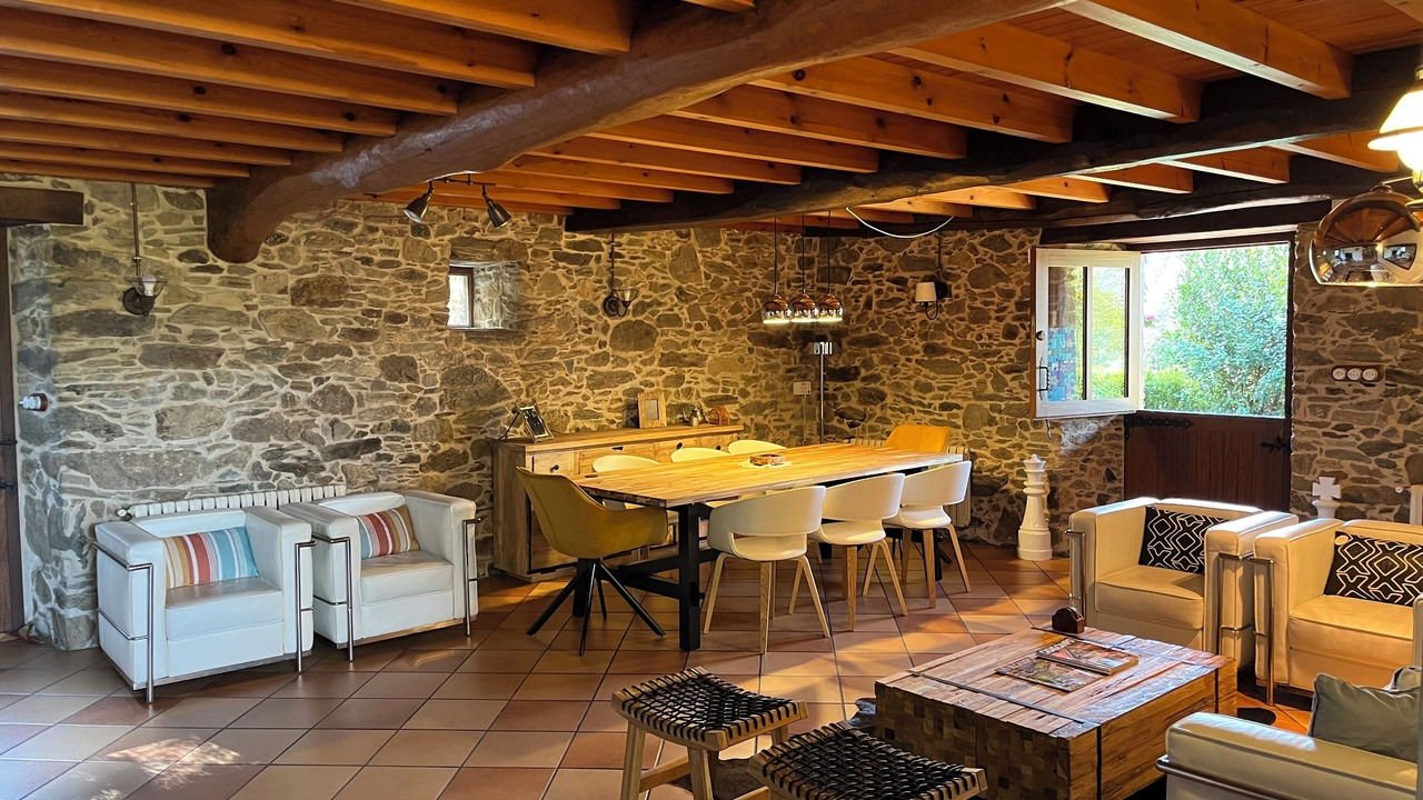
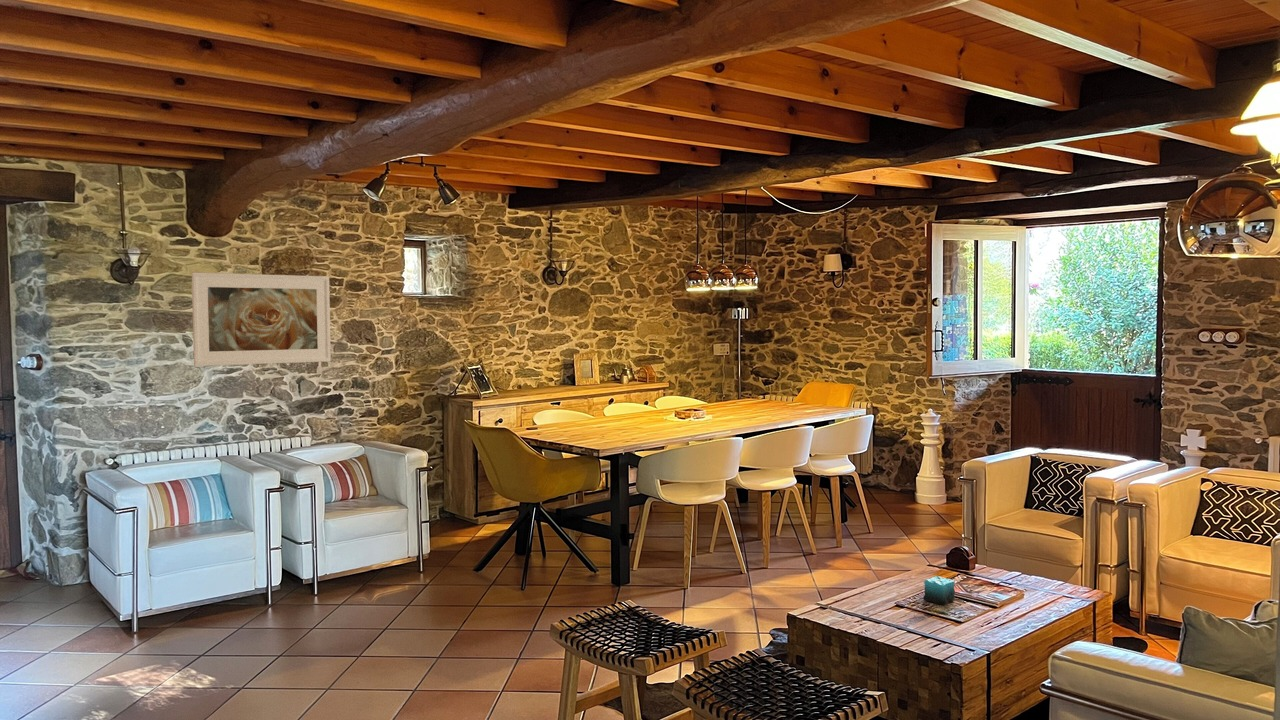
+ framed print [191,271,332,367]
+ candle [923,572,956,606]
